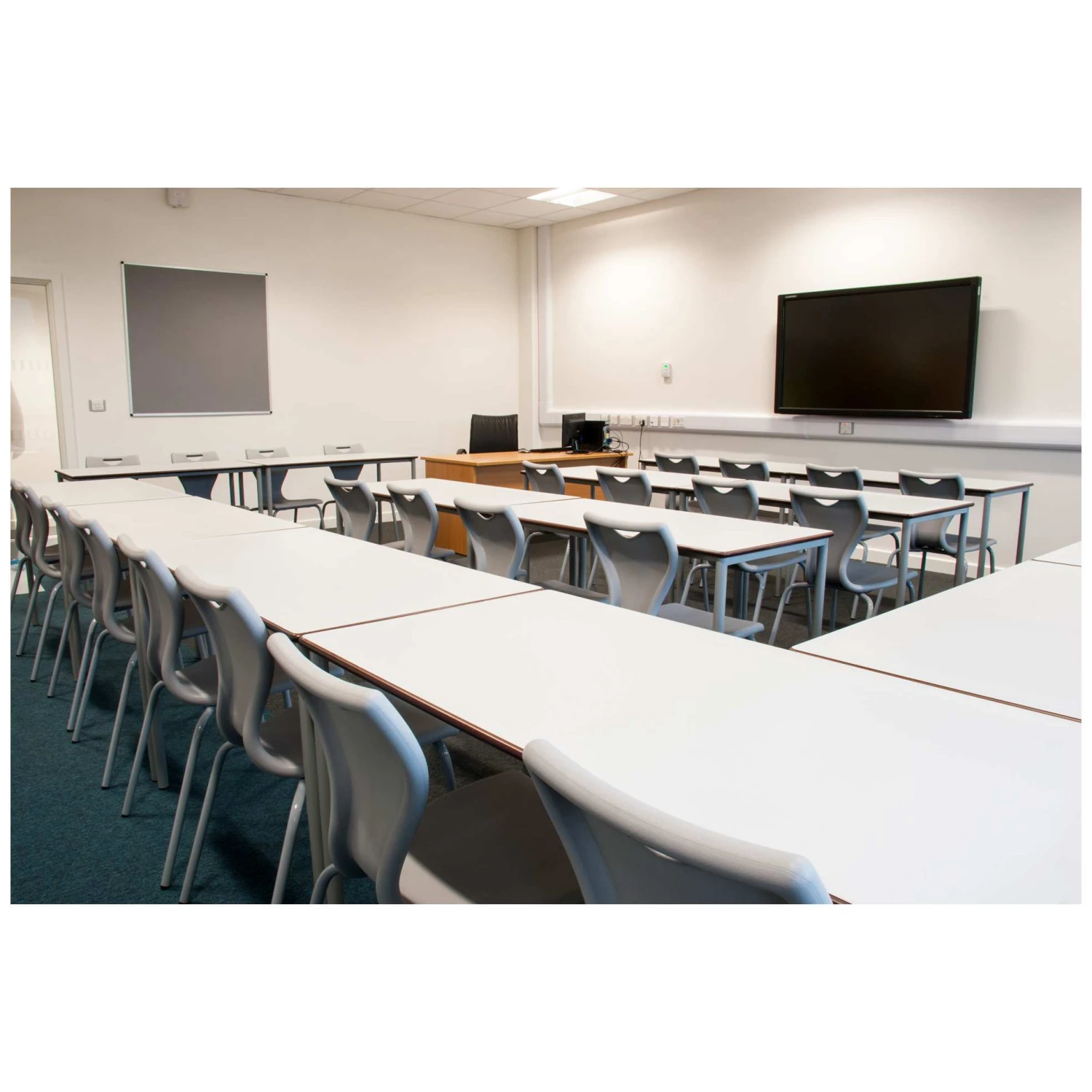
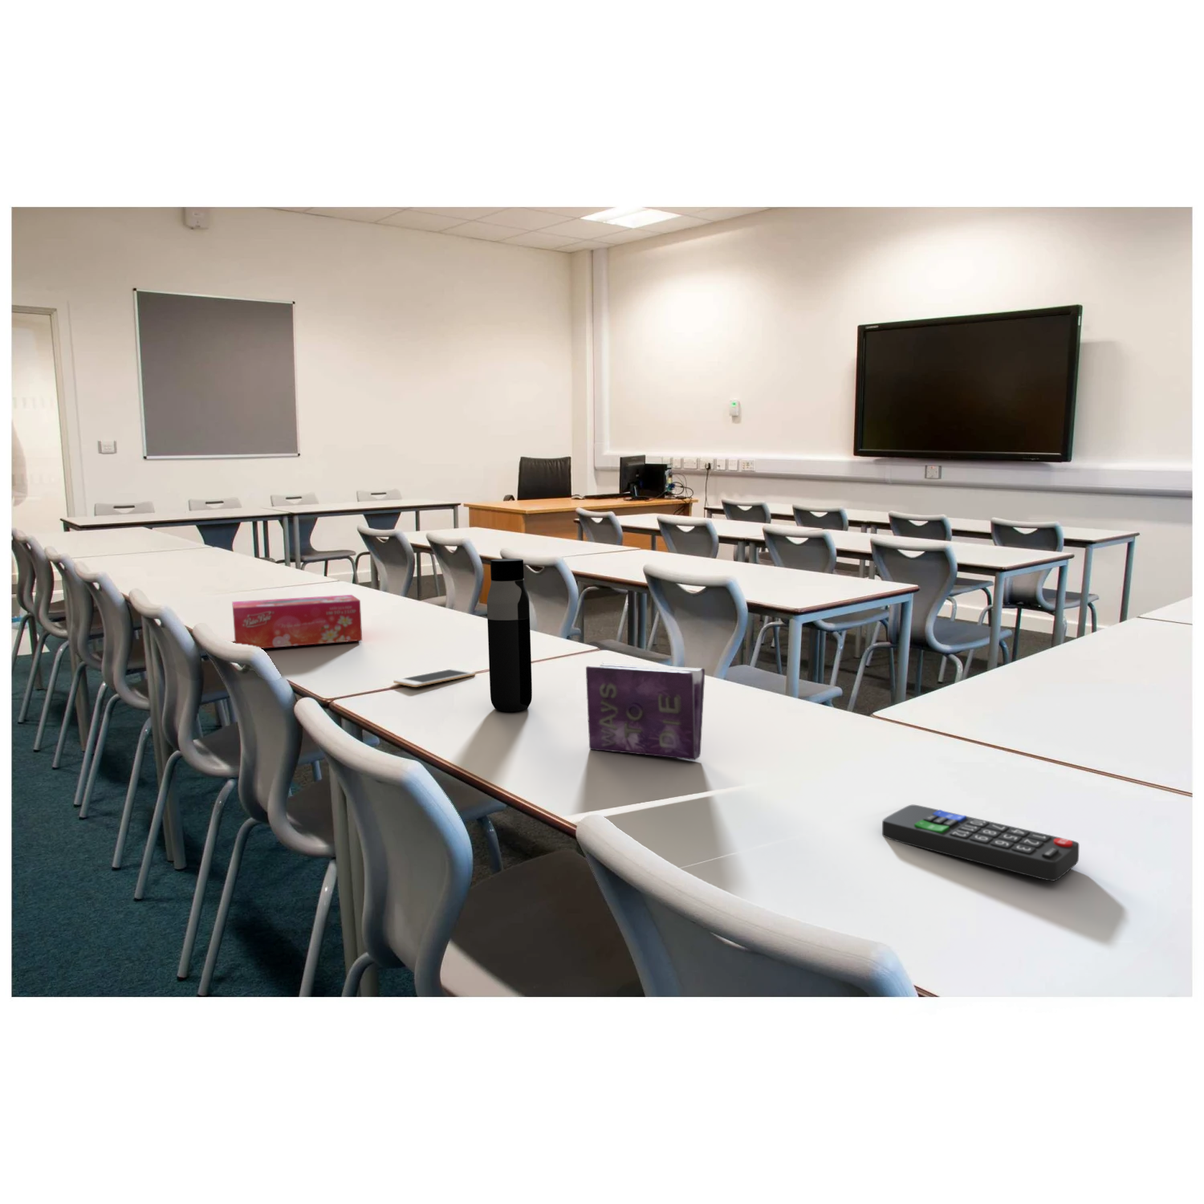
+ cell phone [393,668,476,688]
+ tissue box [232,594,363,649]
+ water bottle [486,558,533,712]
+ book [585,663,706,761]
+ remote control [881,804,1079,882]
